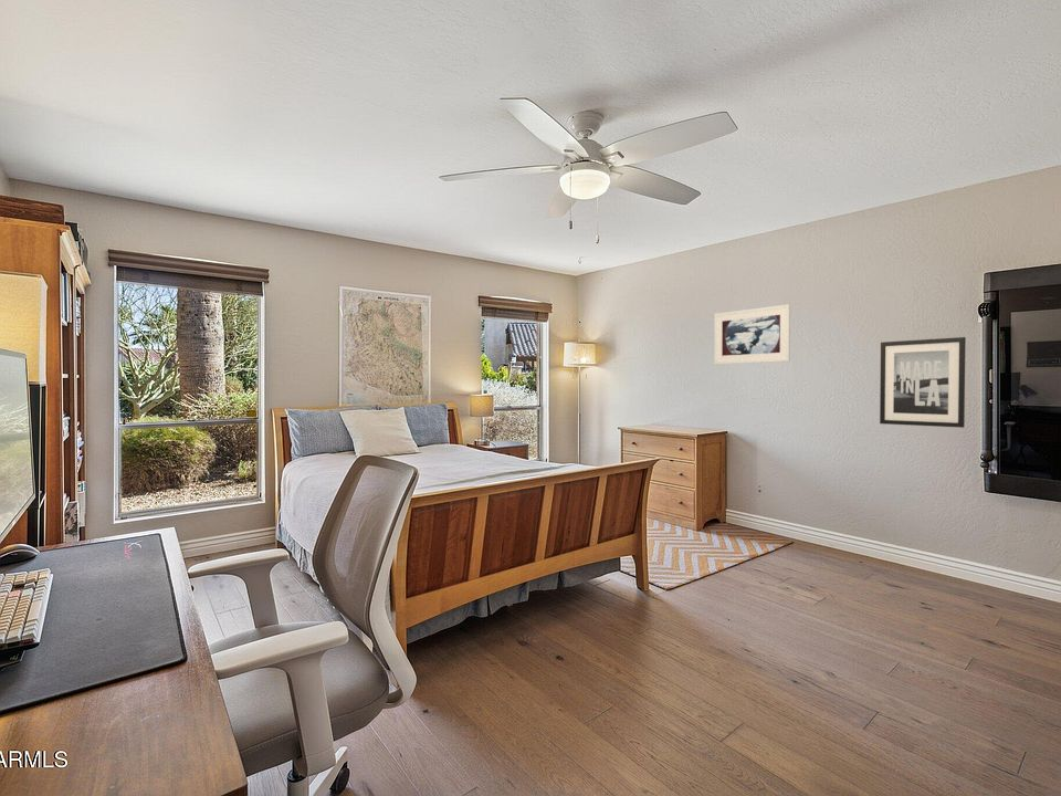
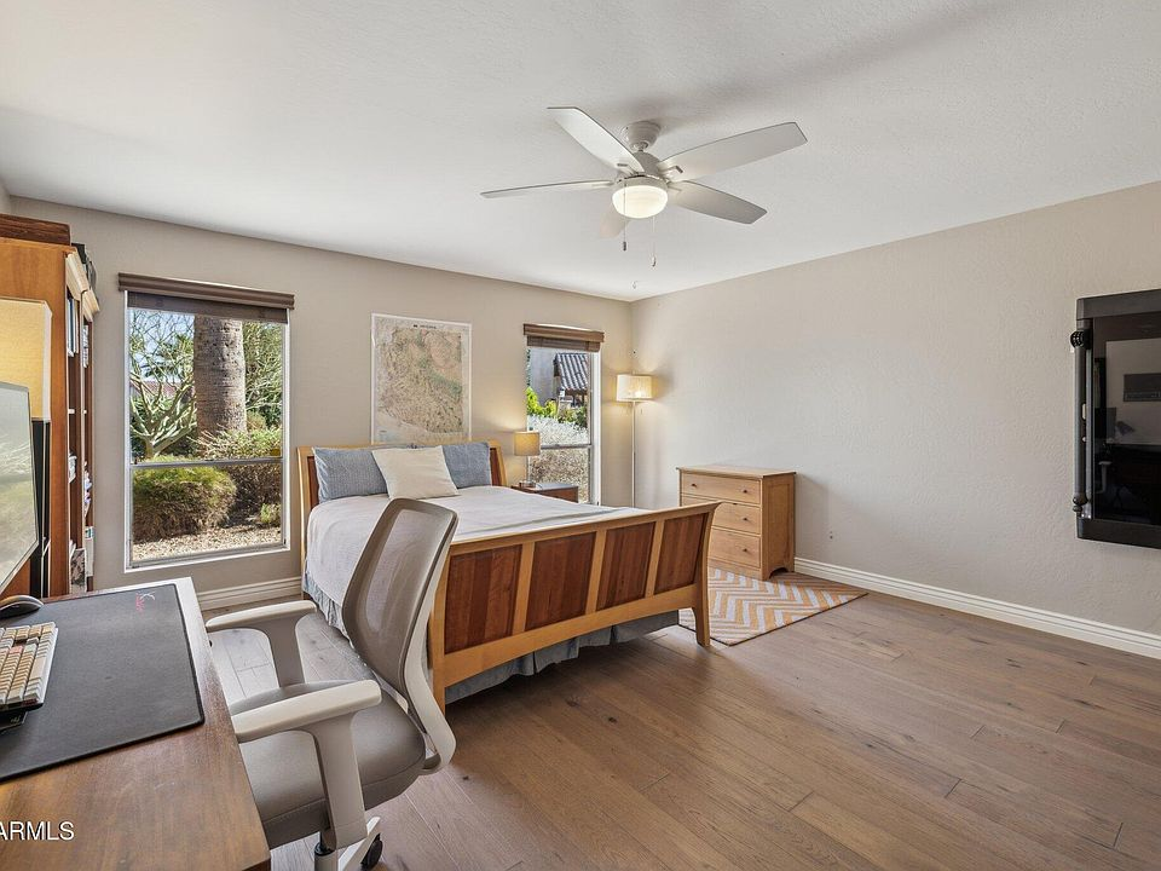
- wall art [879,336,967,429]
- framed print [713,303,791,366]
